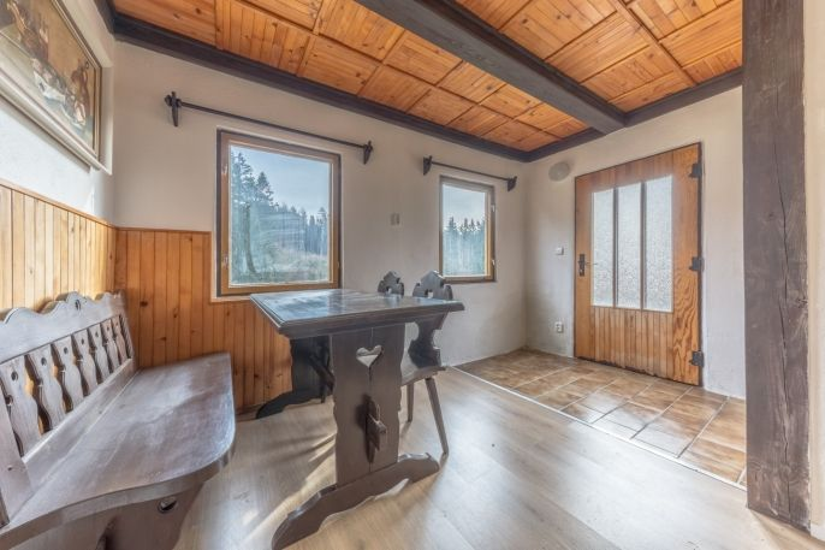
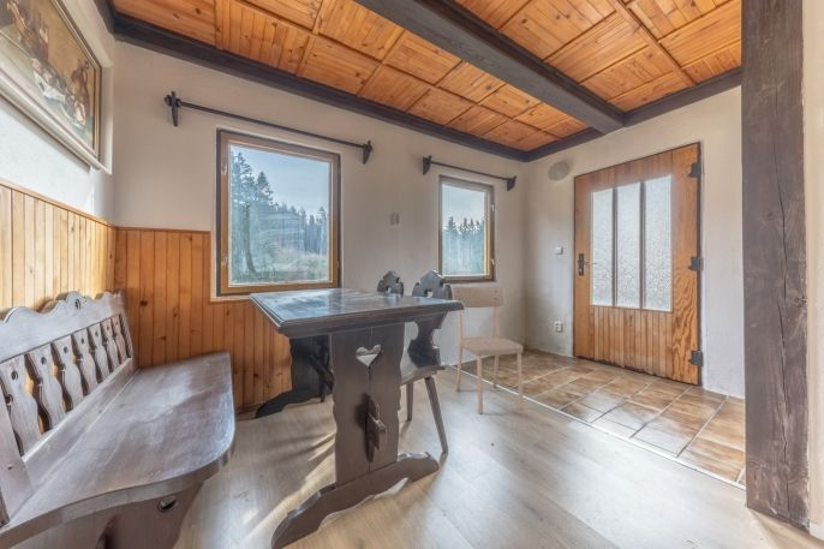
+ dining chair [452,285,524,414]
